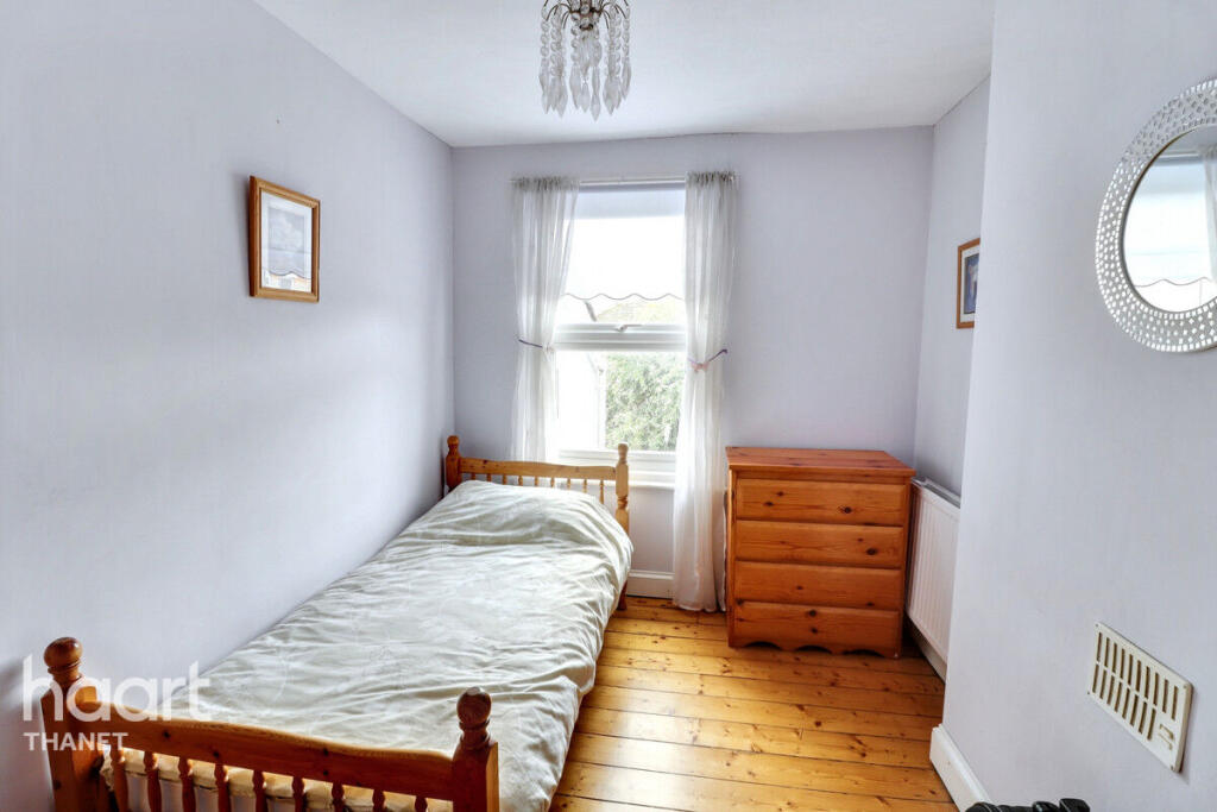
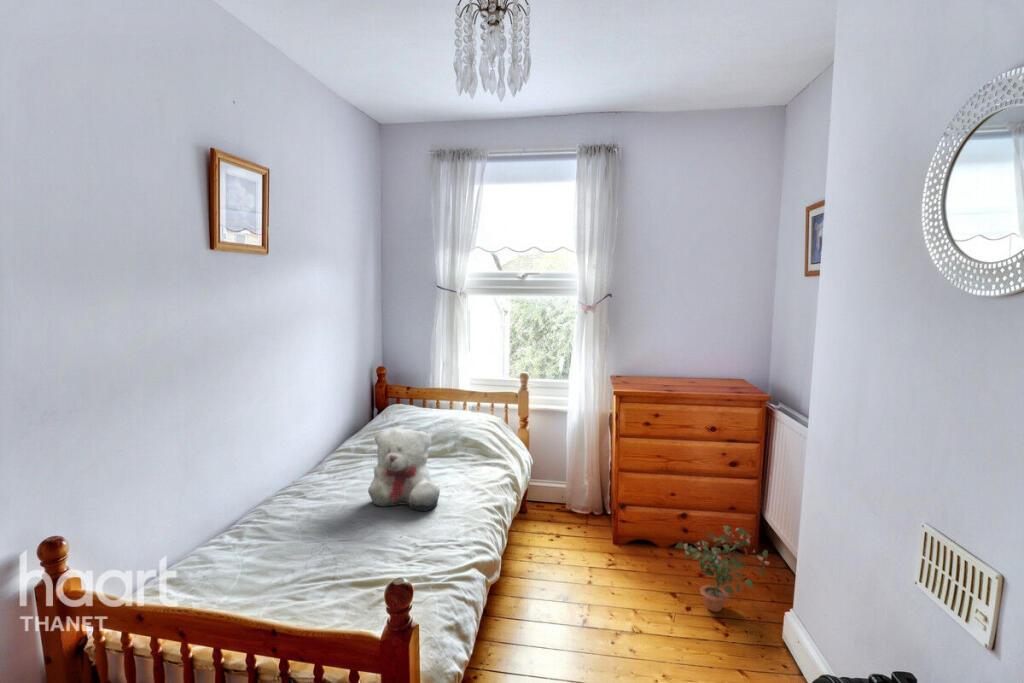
+ teddy bear [367,427,441,512]
+ potted plant [674,524,770,613]
